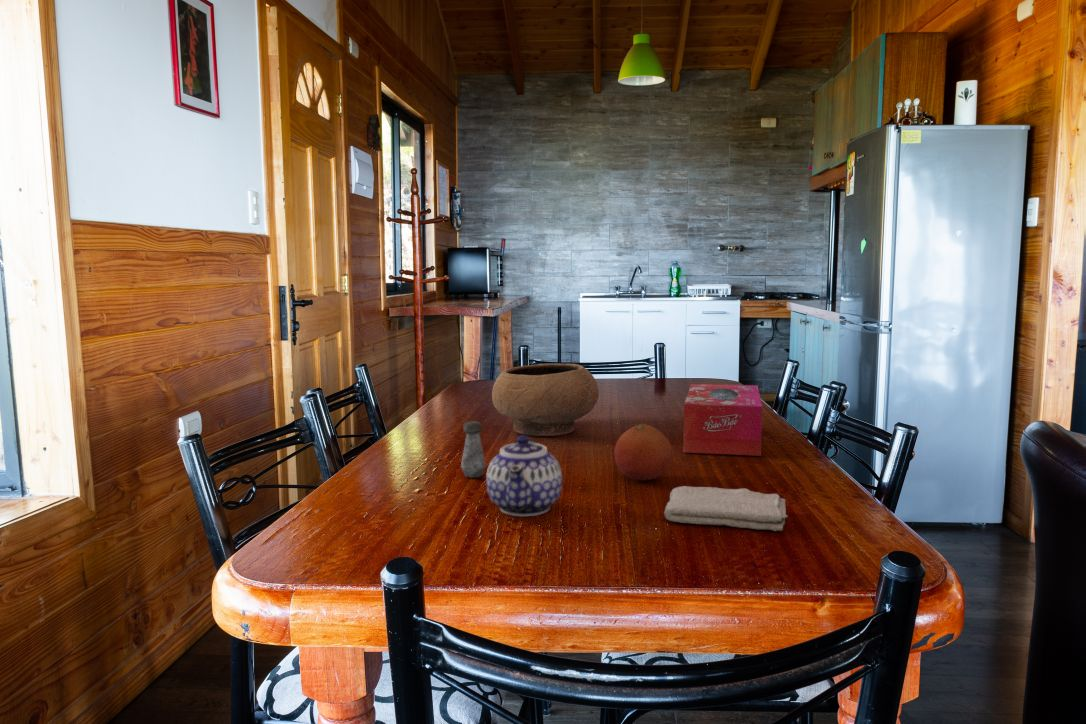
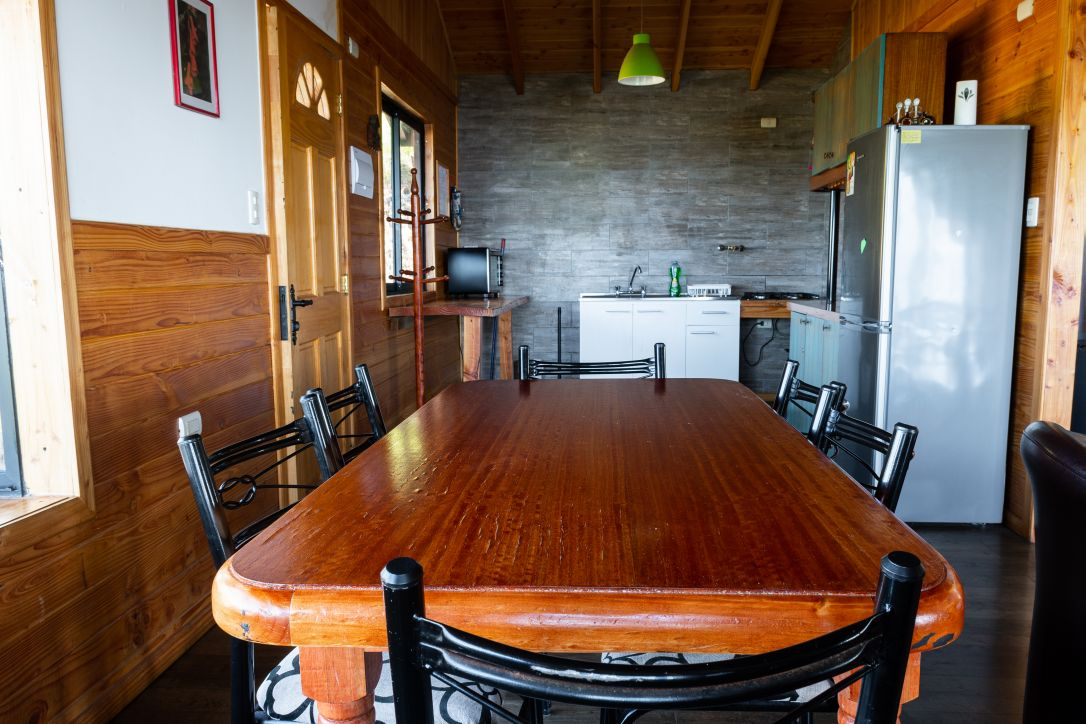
- washcloth [663,485,789,532]
- teapot [485,434,563,517]
- bowl [491,363,600,437]
- fruit [614,423,673,481]
- tissue box [682,383,763,457]
- salt shaker [460,420,487,479]
